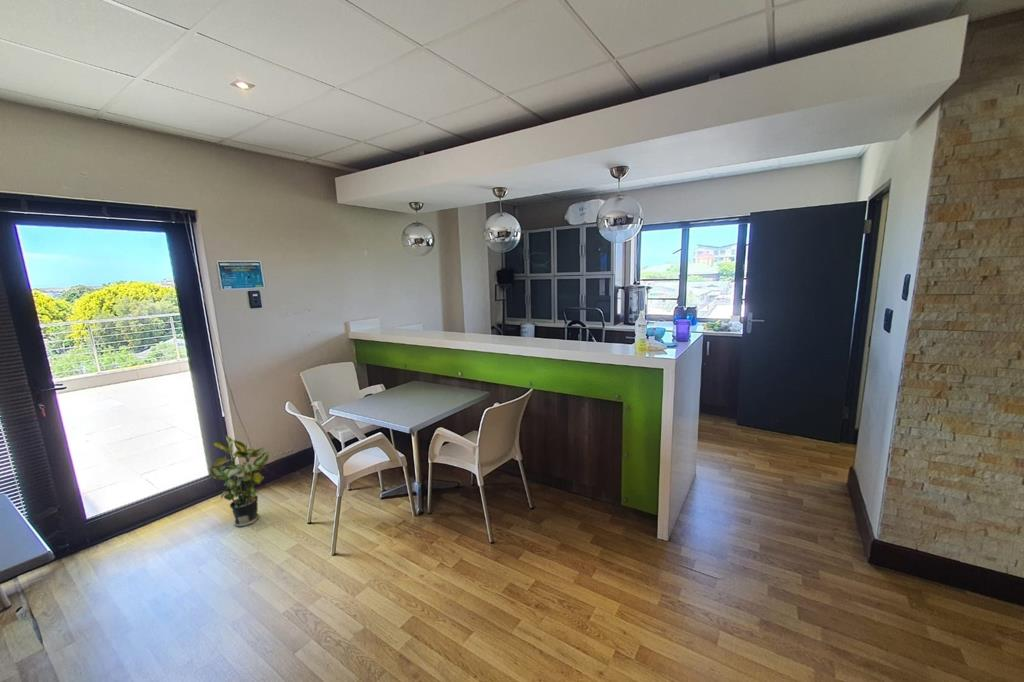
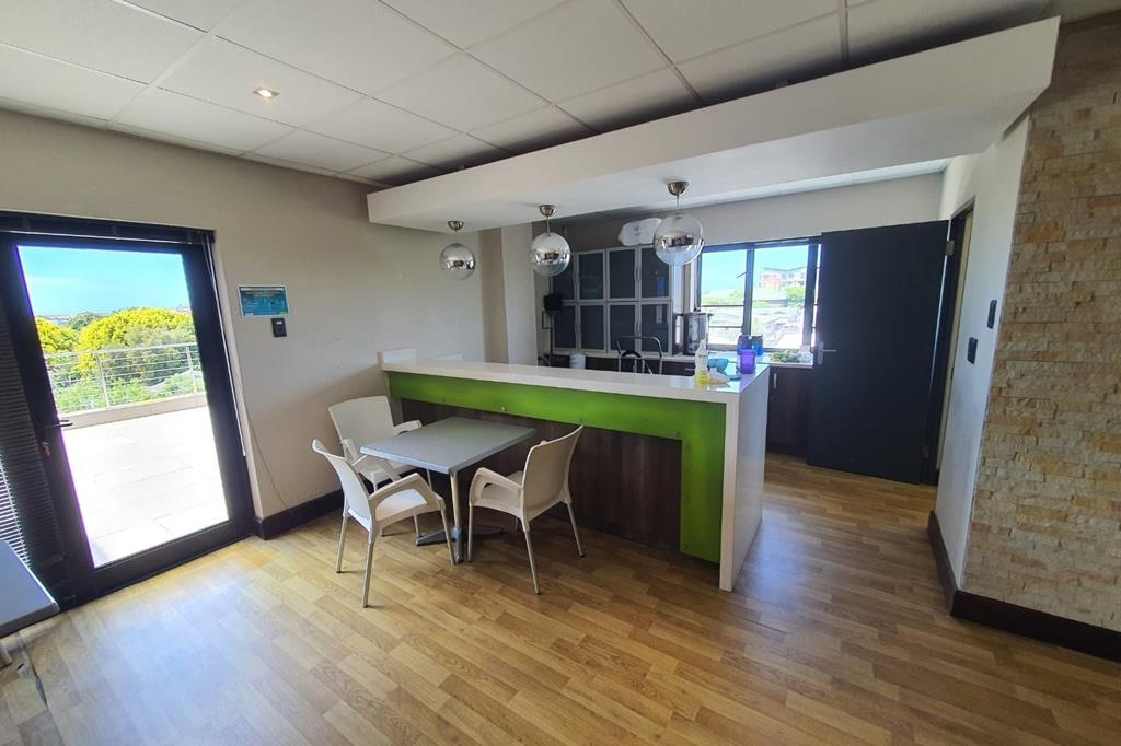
- potted plant [210,435,270,528]
